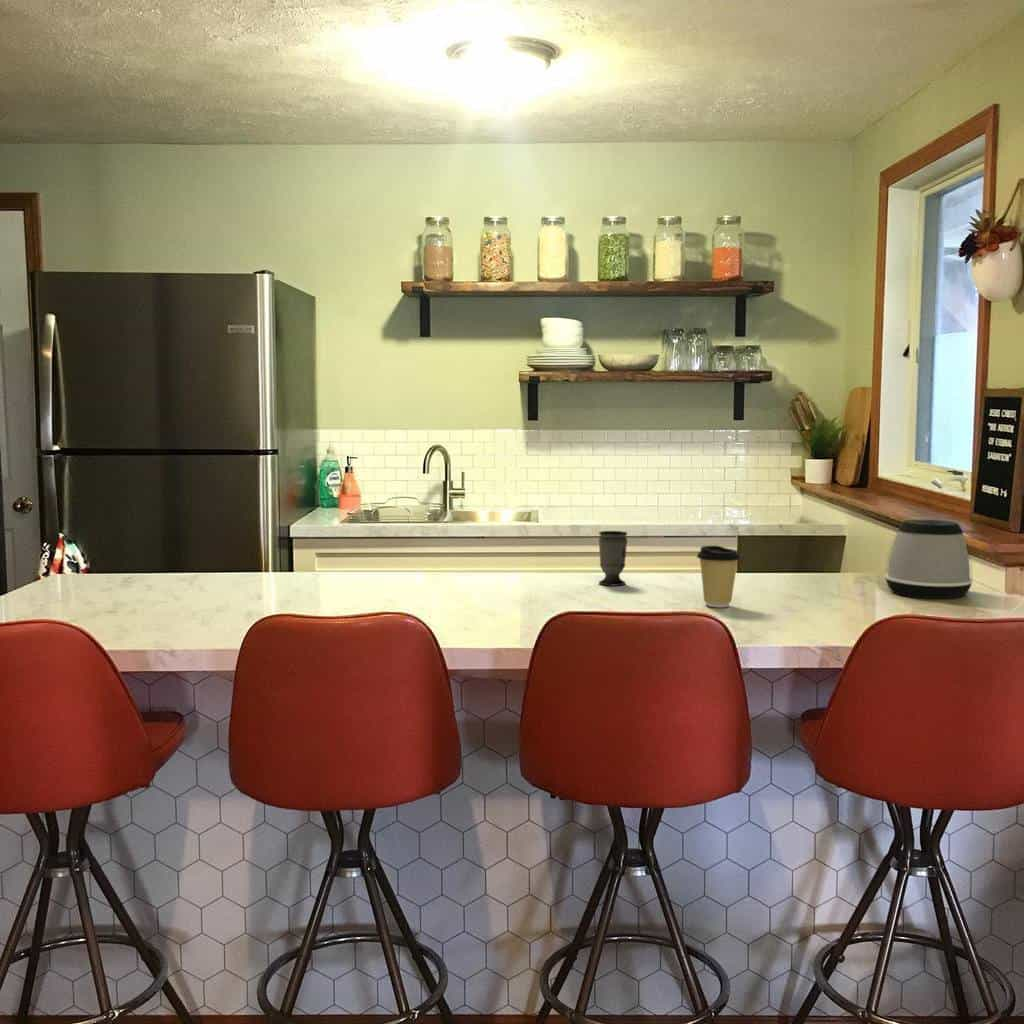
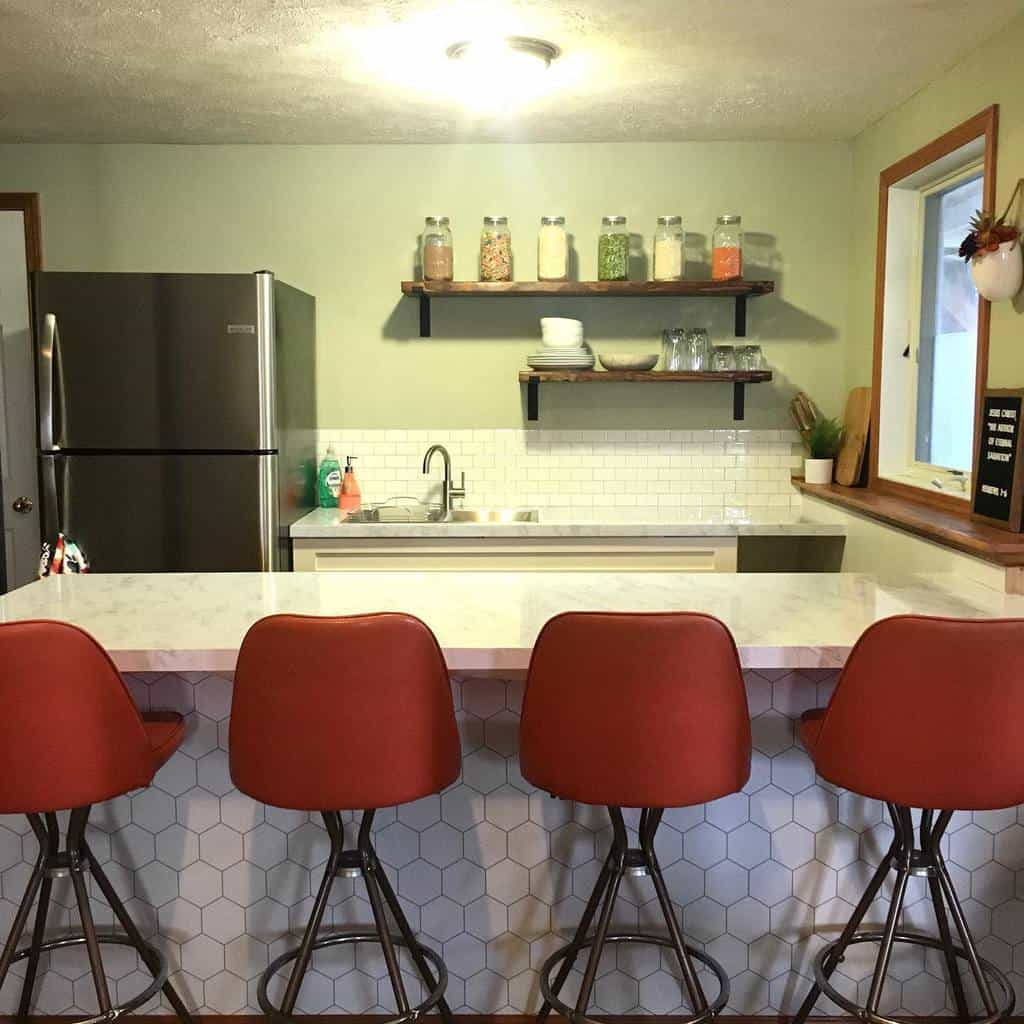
- speaker [884,519,974,600]
- cup [598,530,628,587]
- coffee cup [696,545,742,608]
